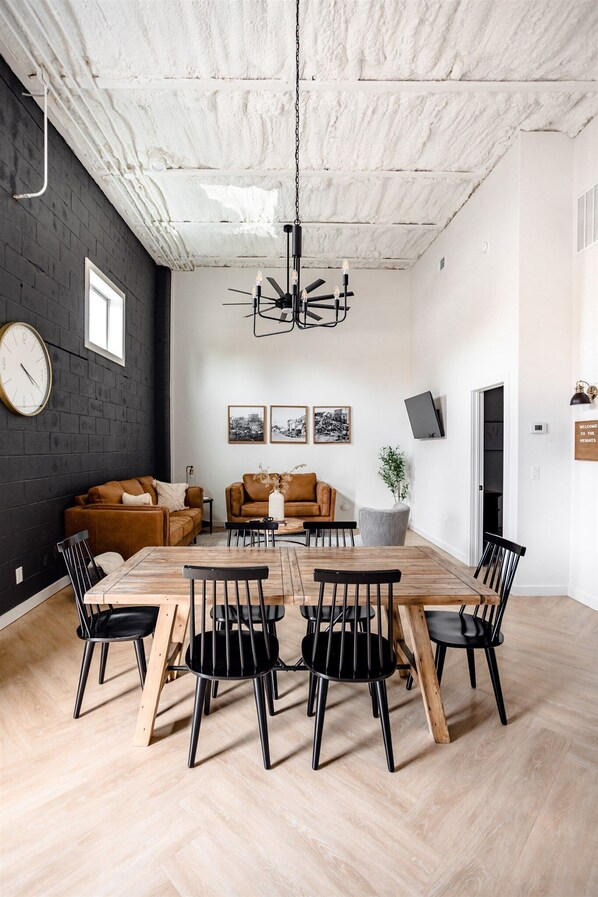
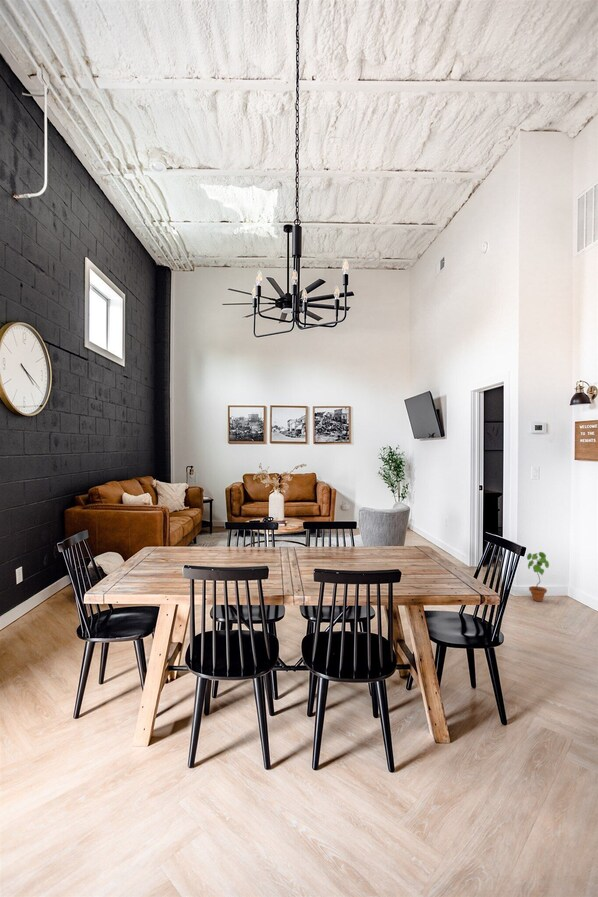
+ potted plant [526,551,550,602]
